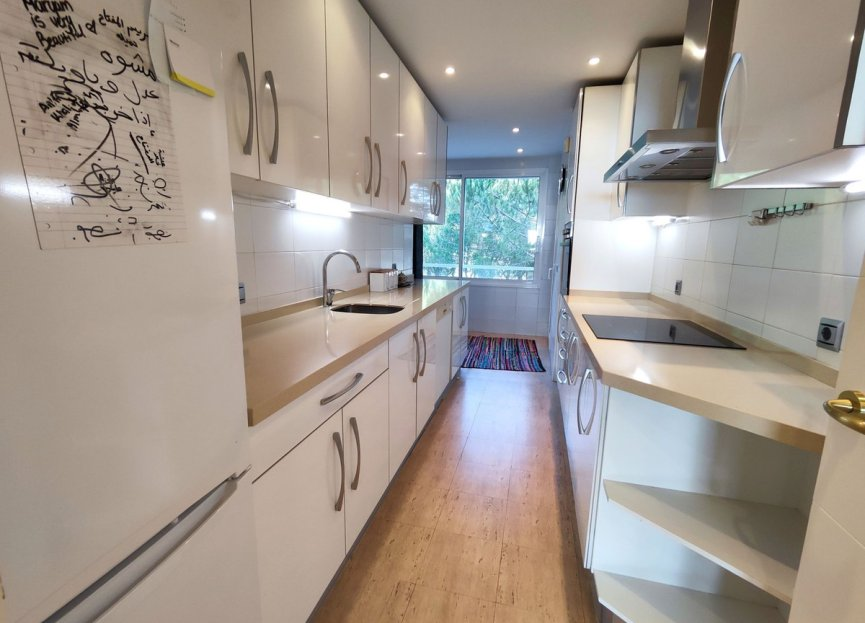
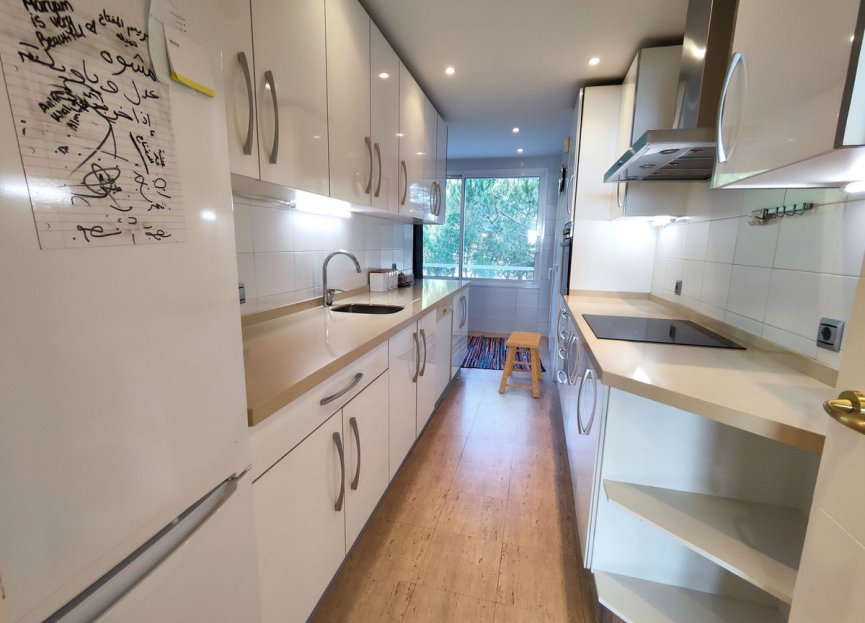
+ stool [498,330,543,398]
